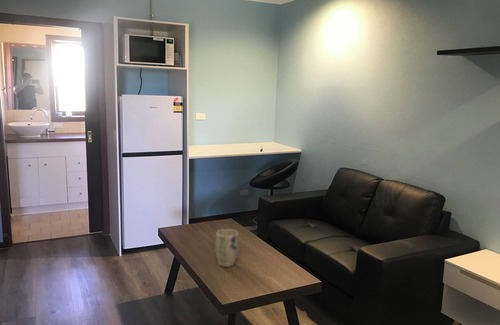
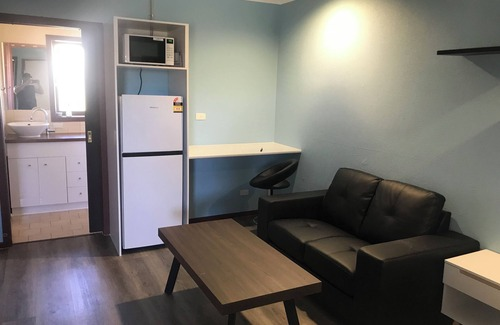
- plant pot [215,228,239,268]
